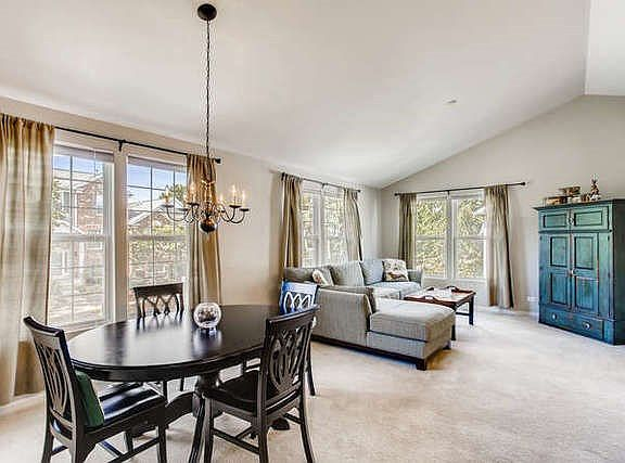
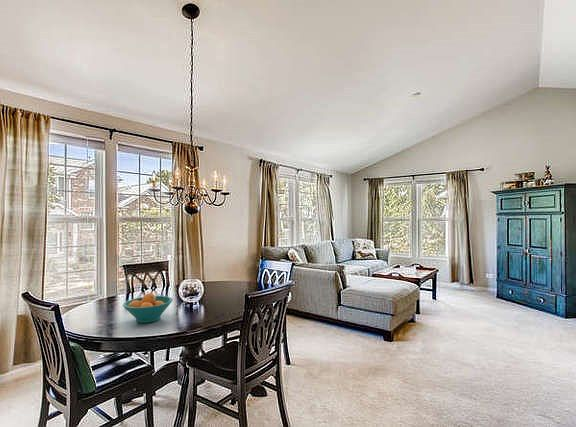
+ fruit bowl [122,292,174,324]
